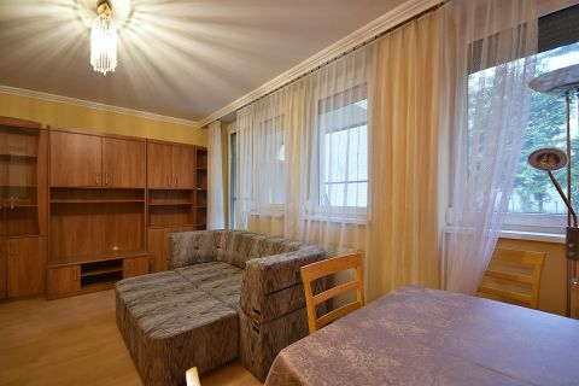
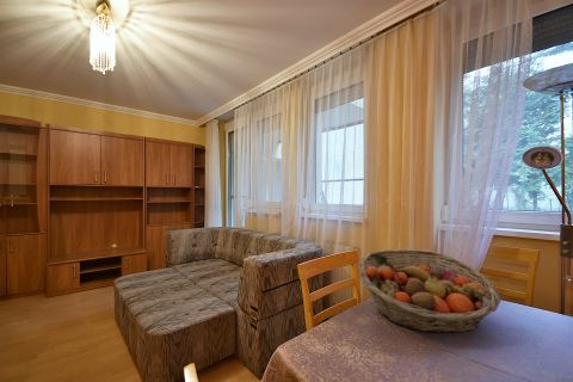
+ fruit basket [358,248,501,334]
